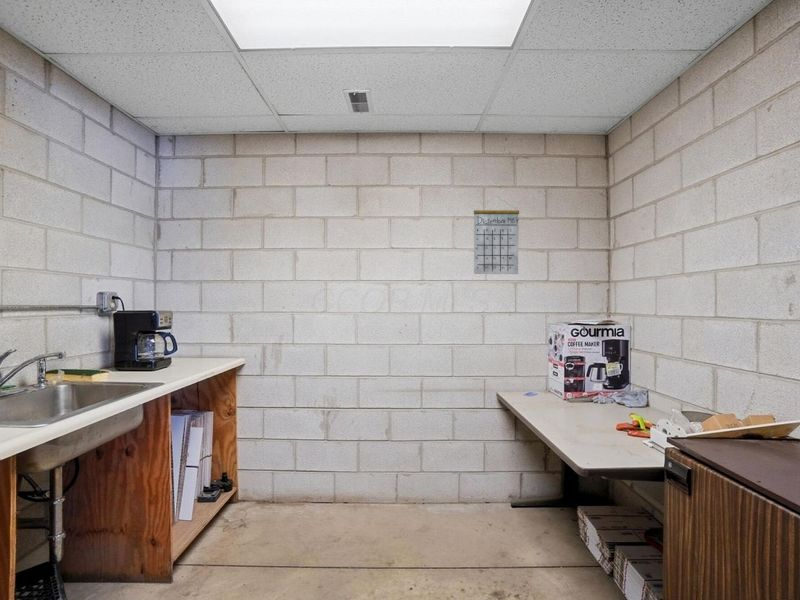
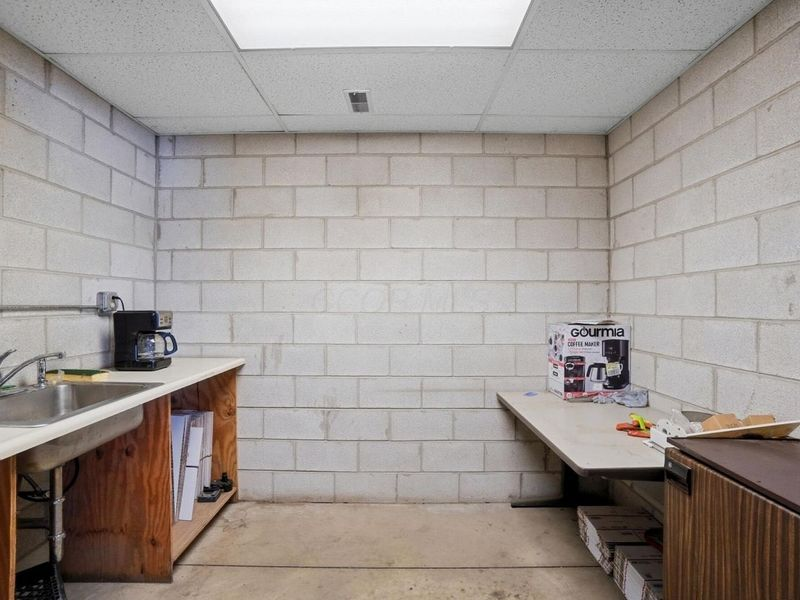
- calendar [473,196,520,275]
